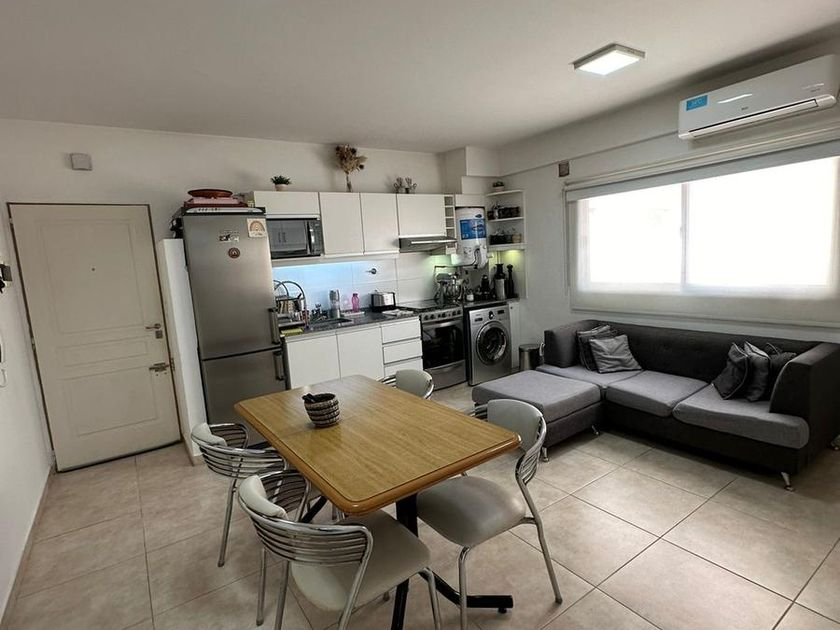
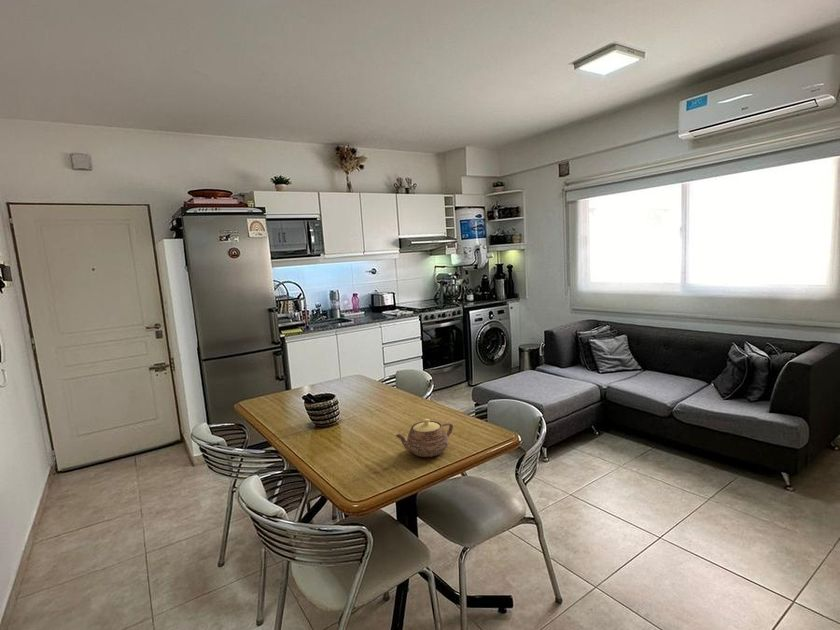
+ teapot [394,418,454,458]
